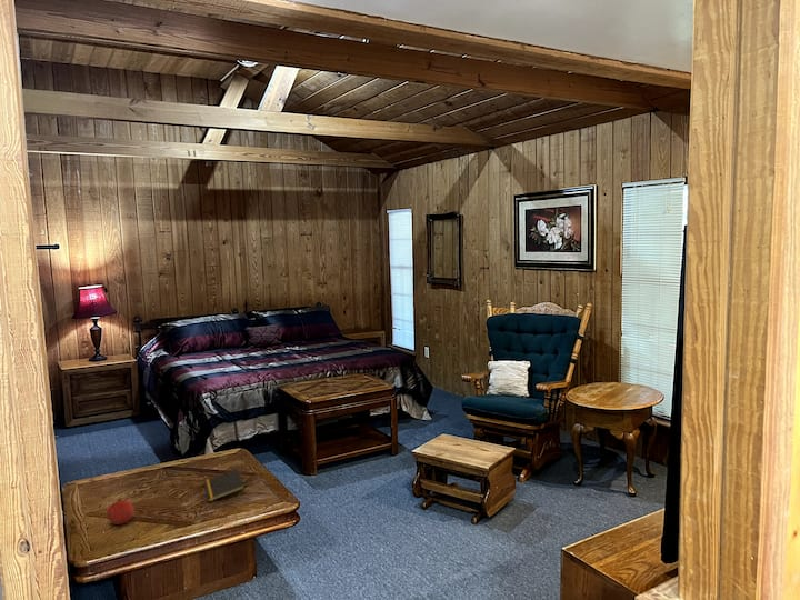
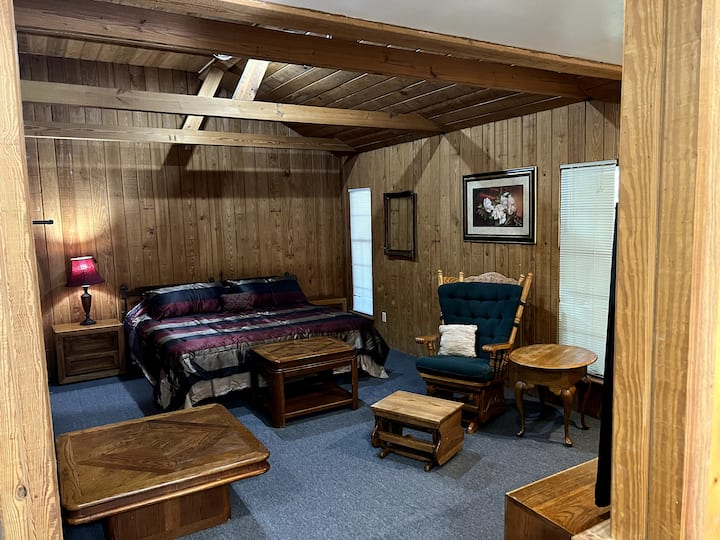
- fruit [106,498,136,526]
- notepad [202,468,246,502]
